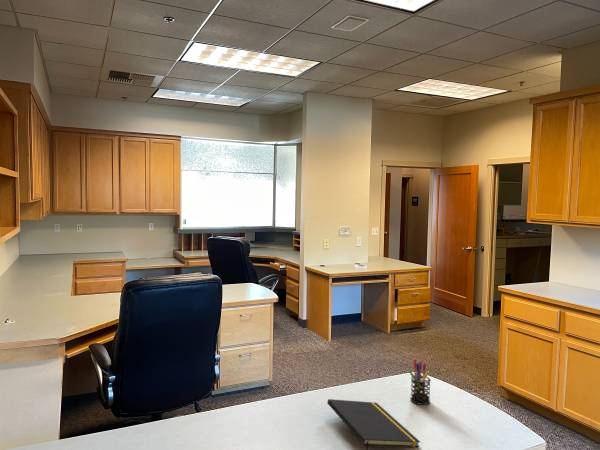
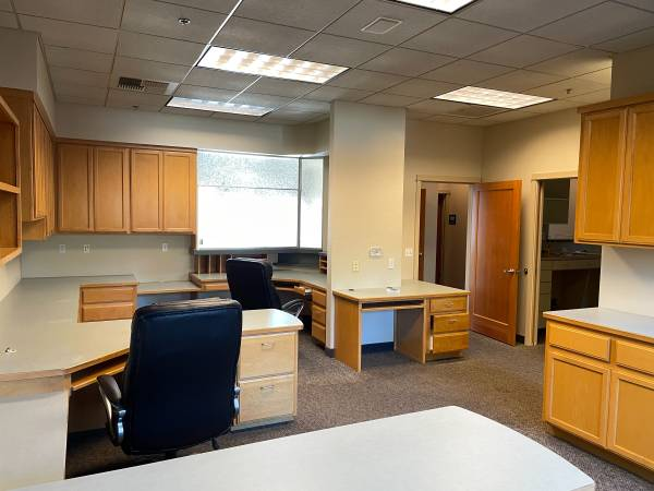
- notepad [326,398,421,450]
- pen holder [408,358,432,406]
